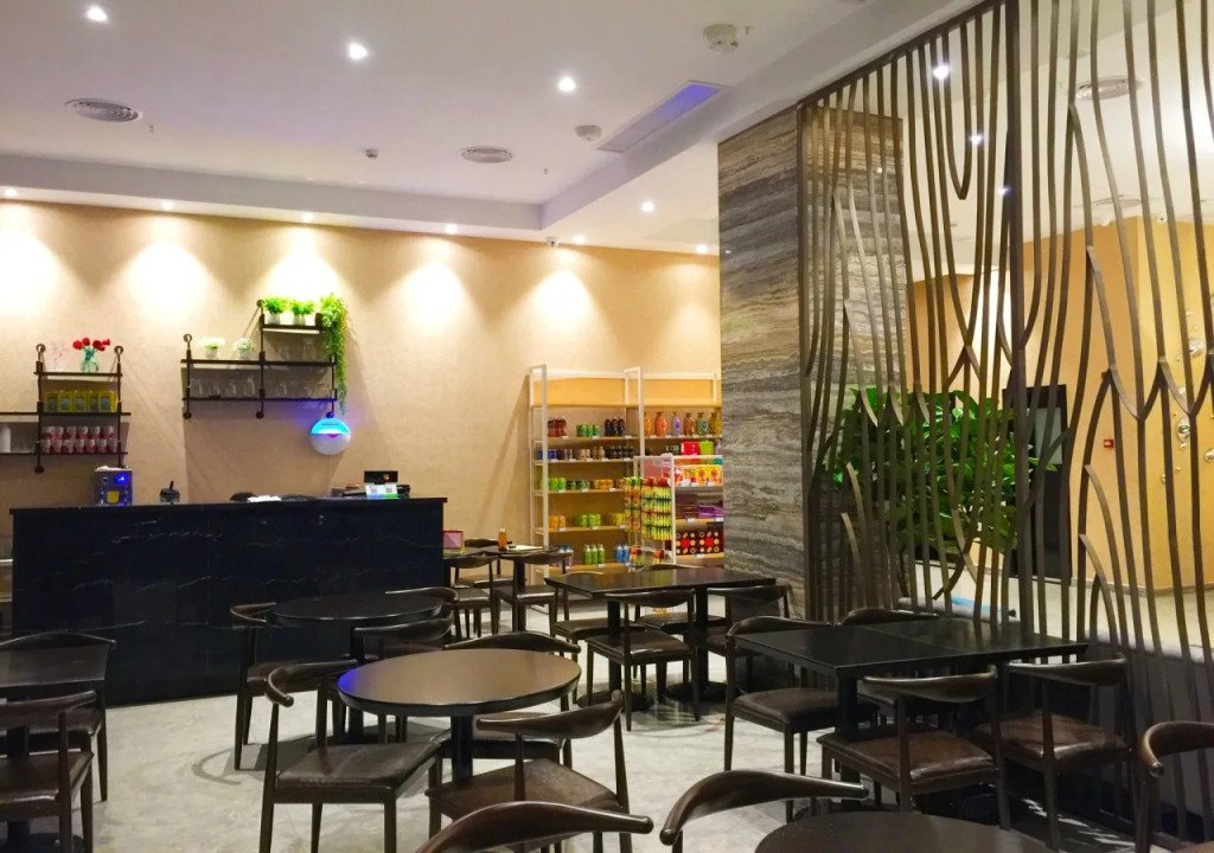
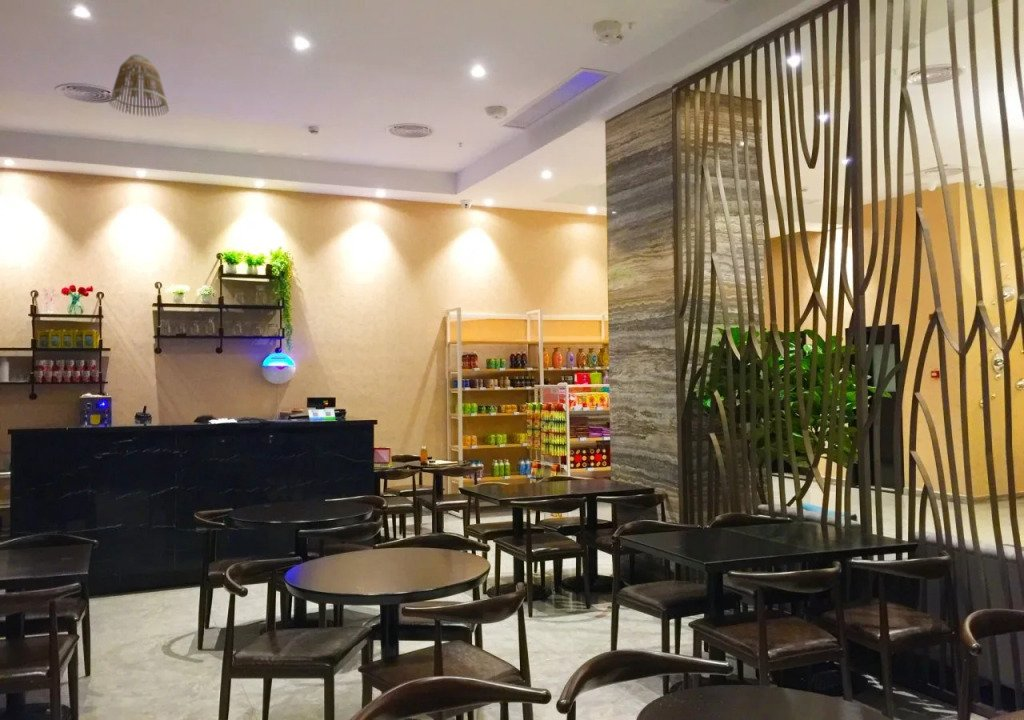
+ lamp shade [108,53,170,118]
